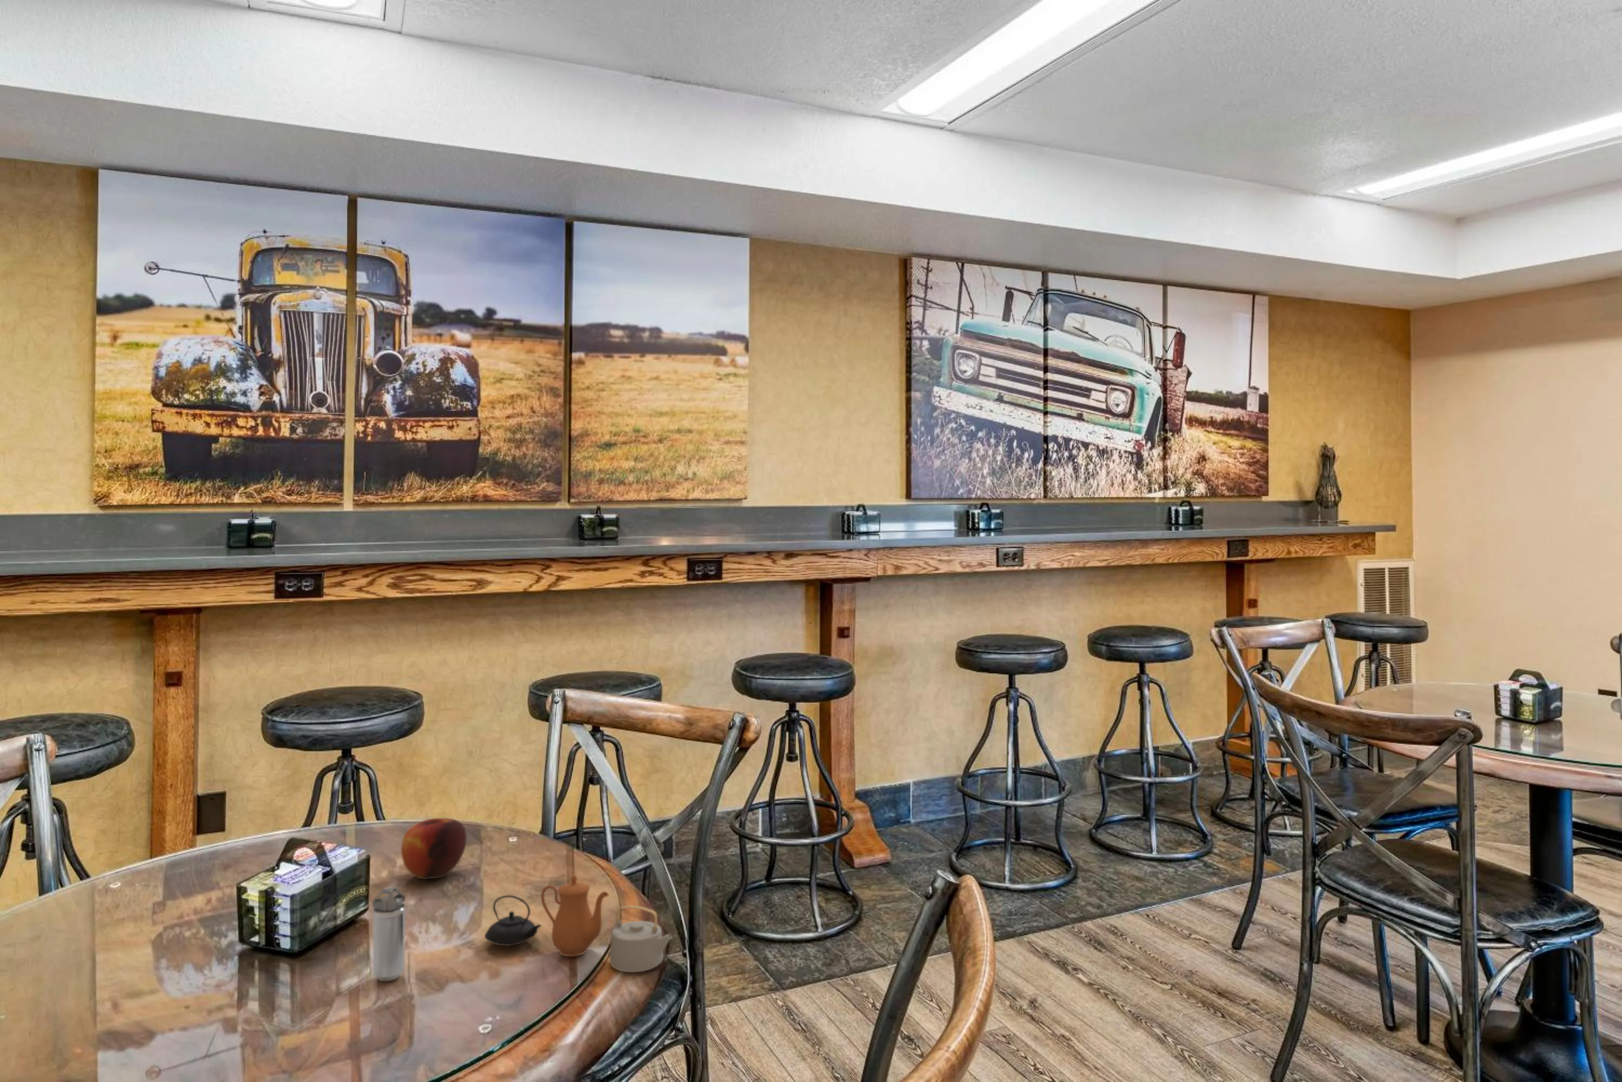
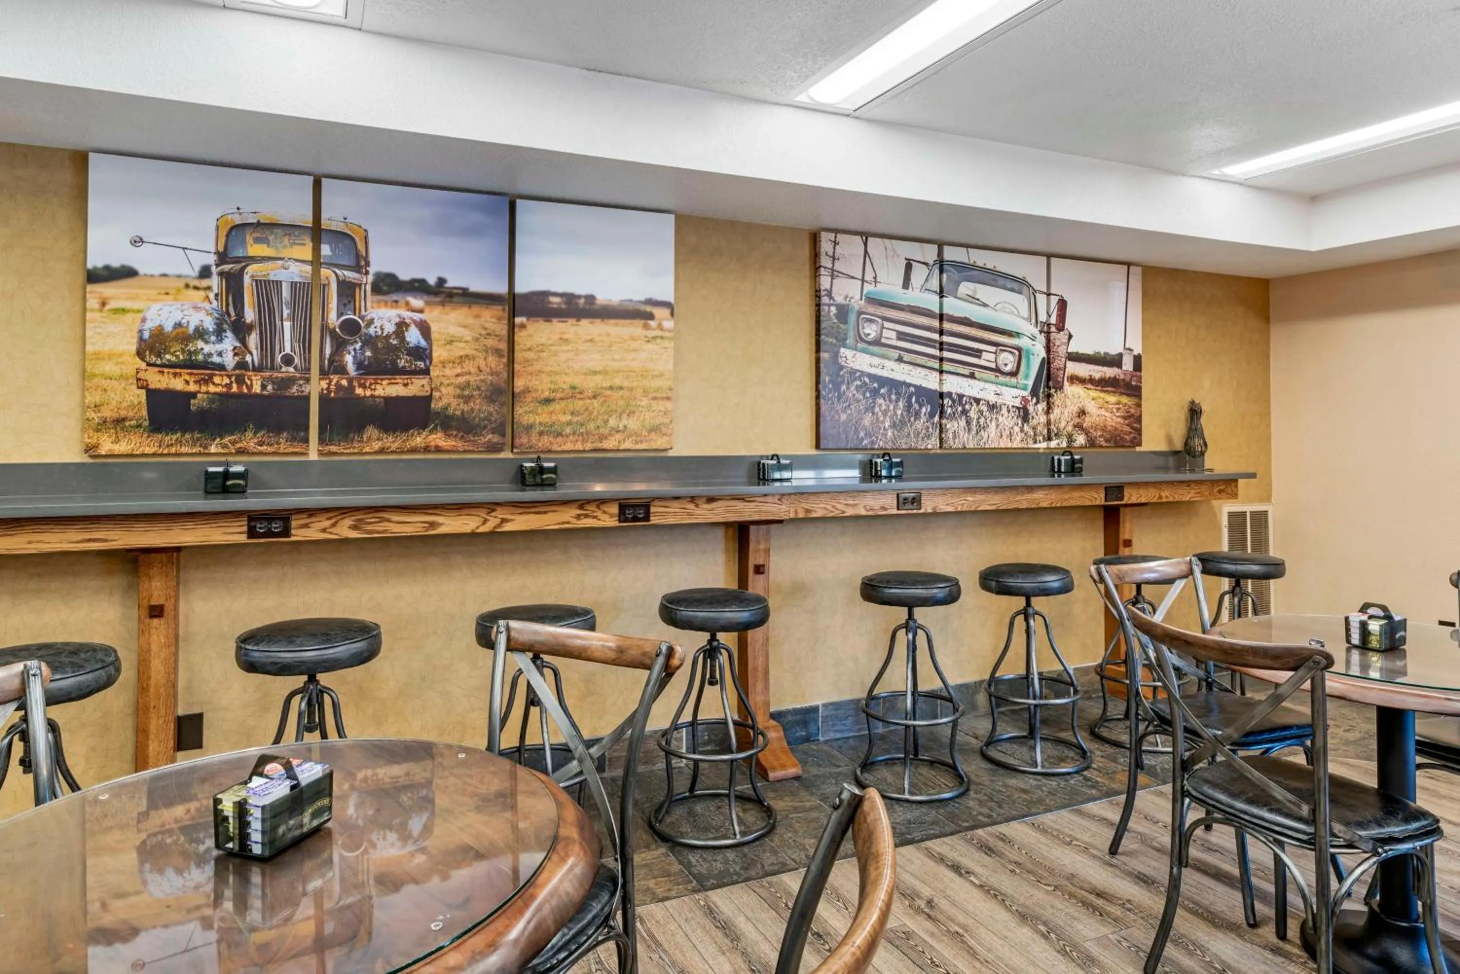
- shaker [372,886,407,982]
- teapot [484,874,673,973]
- apple [401,818,467,880]
